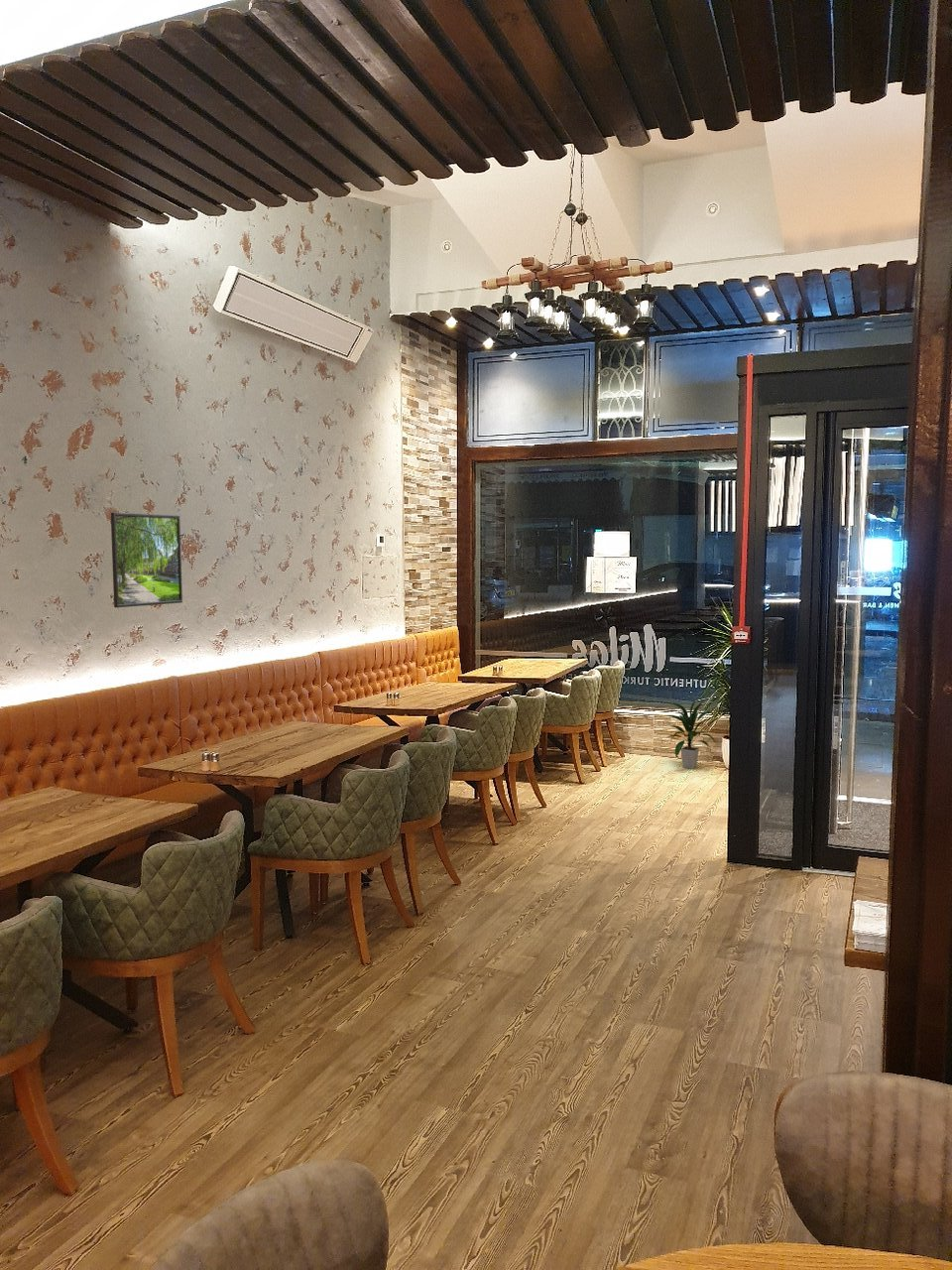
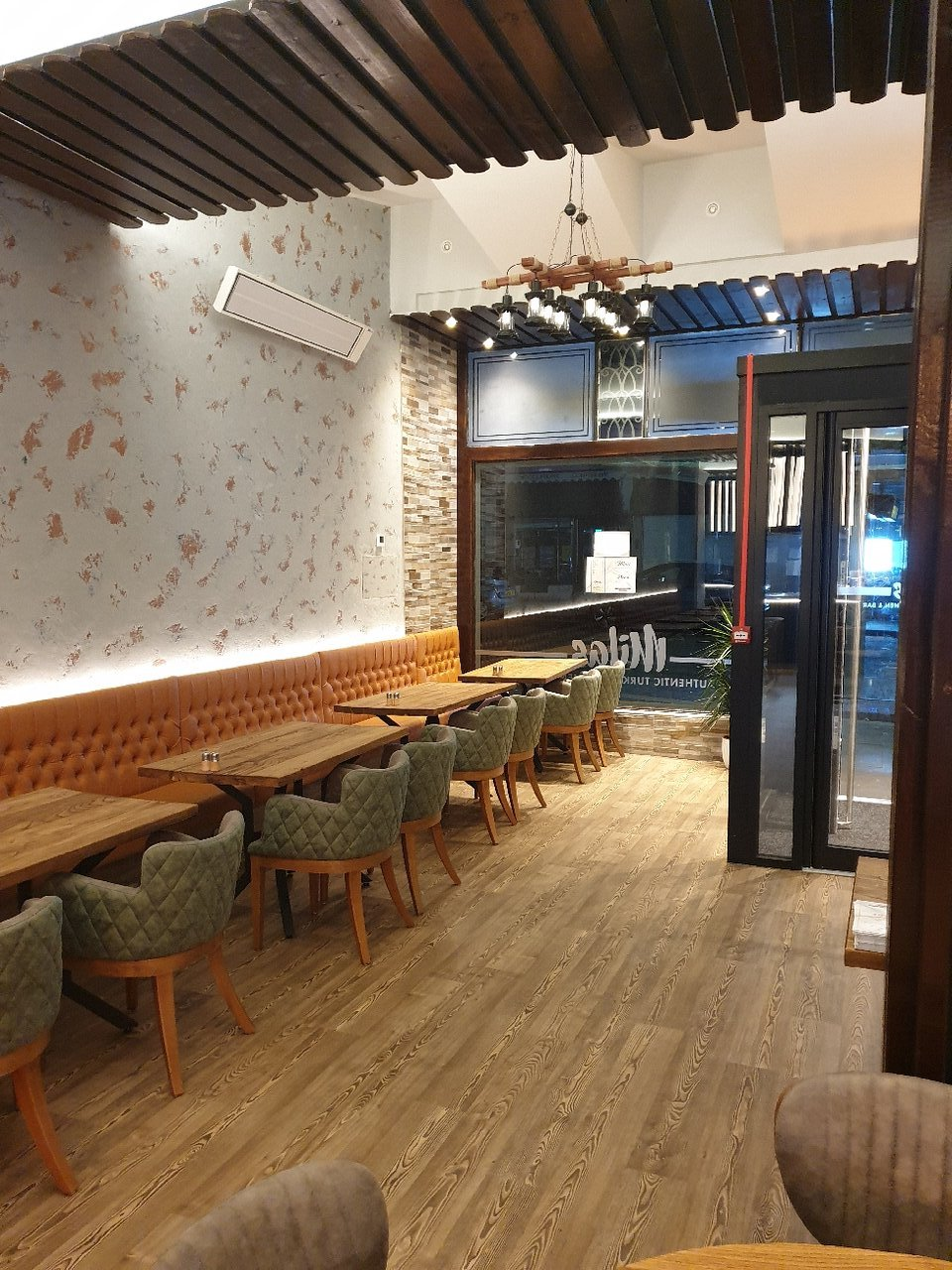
- indoor plant [664,697,718,770]
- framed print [110,512,183,608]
